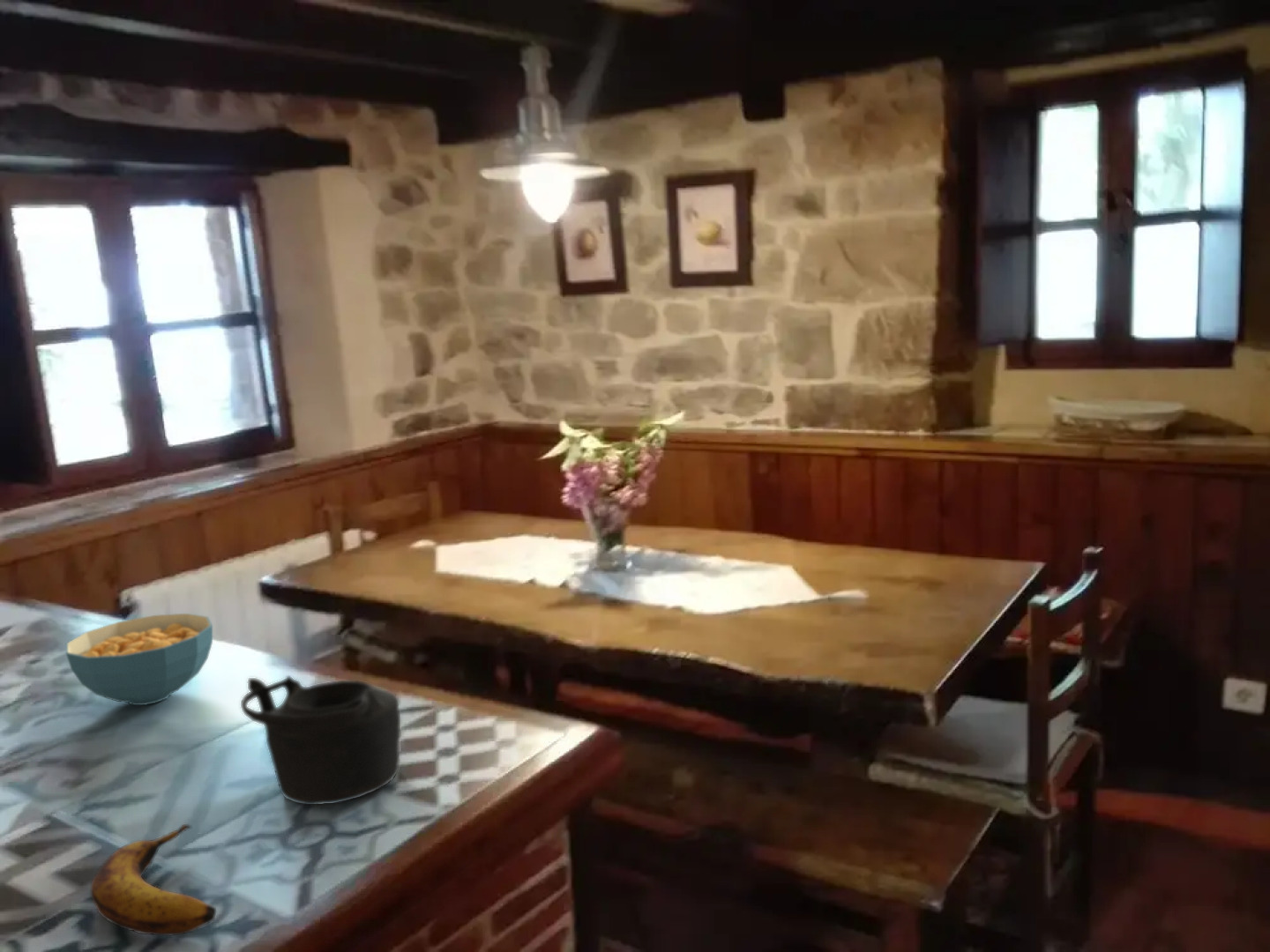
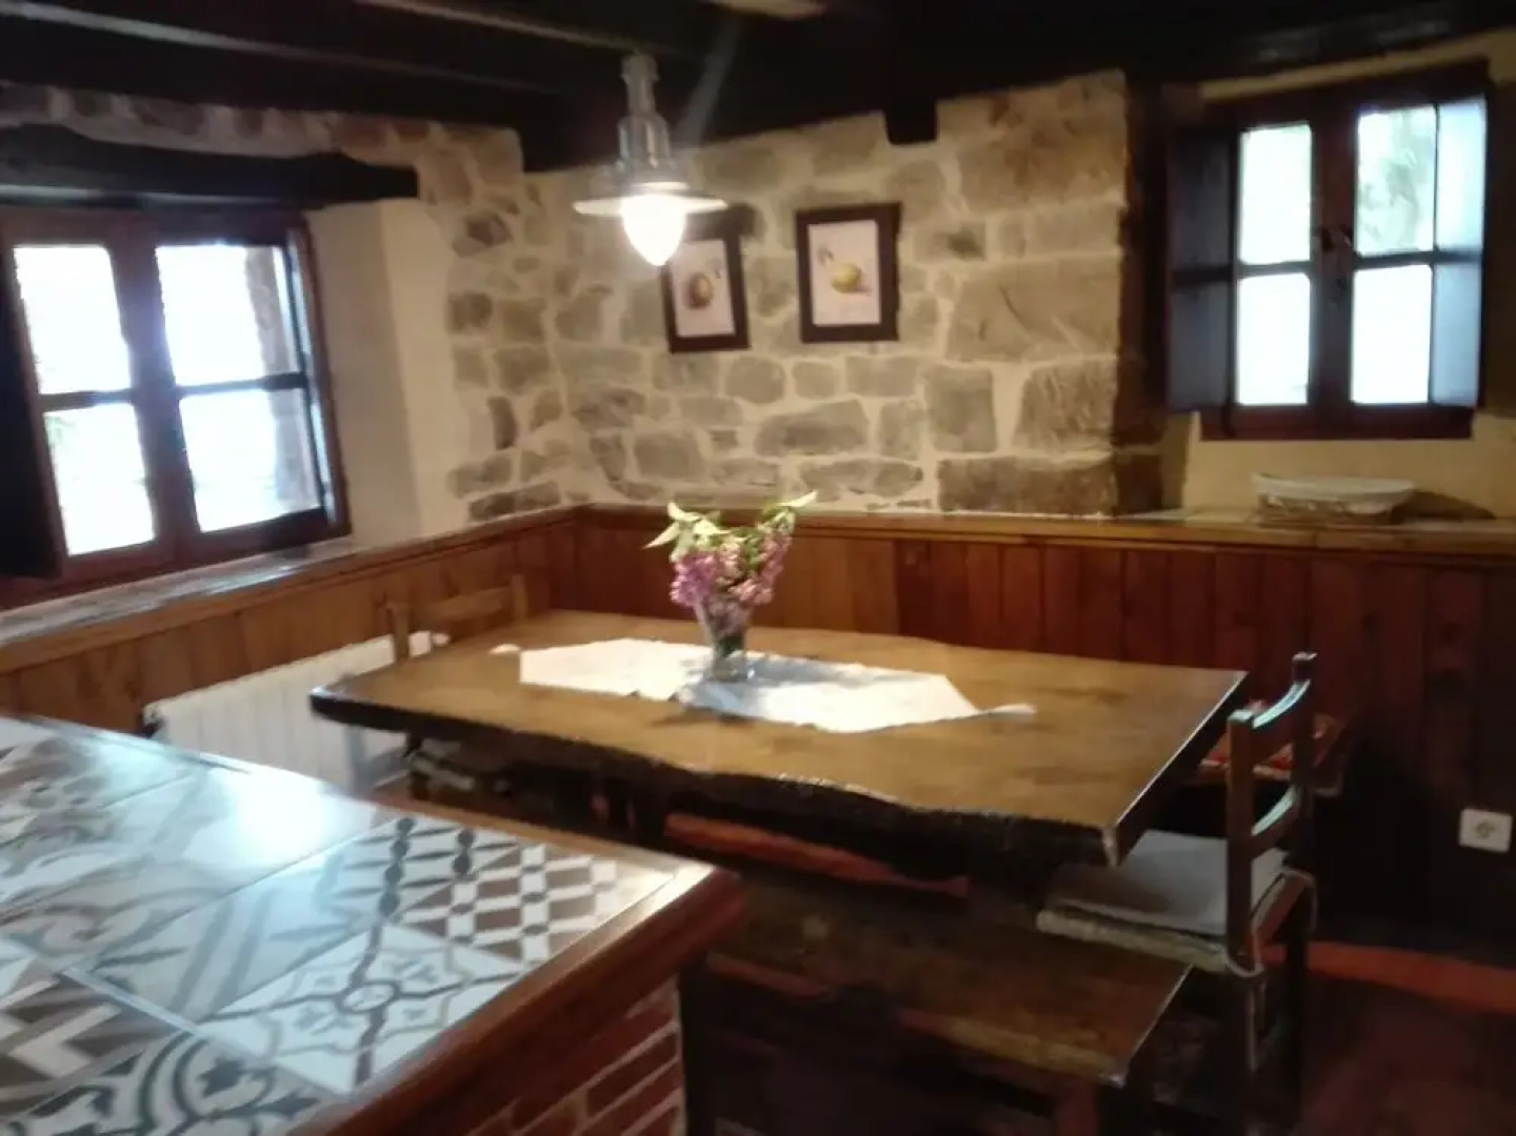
- cereal bowl [65,613,213,706]
- teapot [240,674,401,806]
- banana [90,823,217,936]
